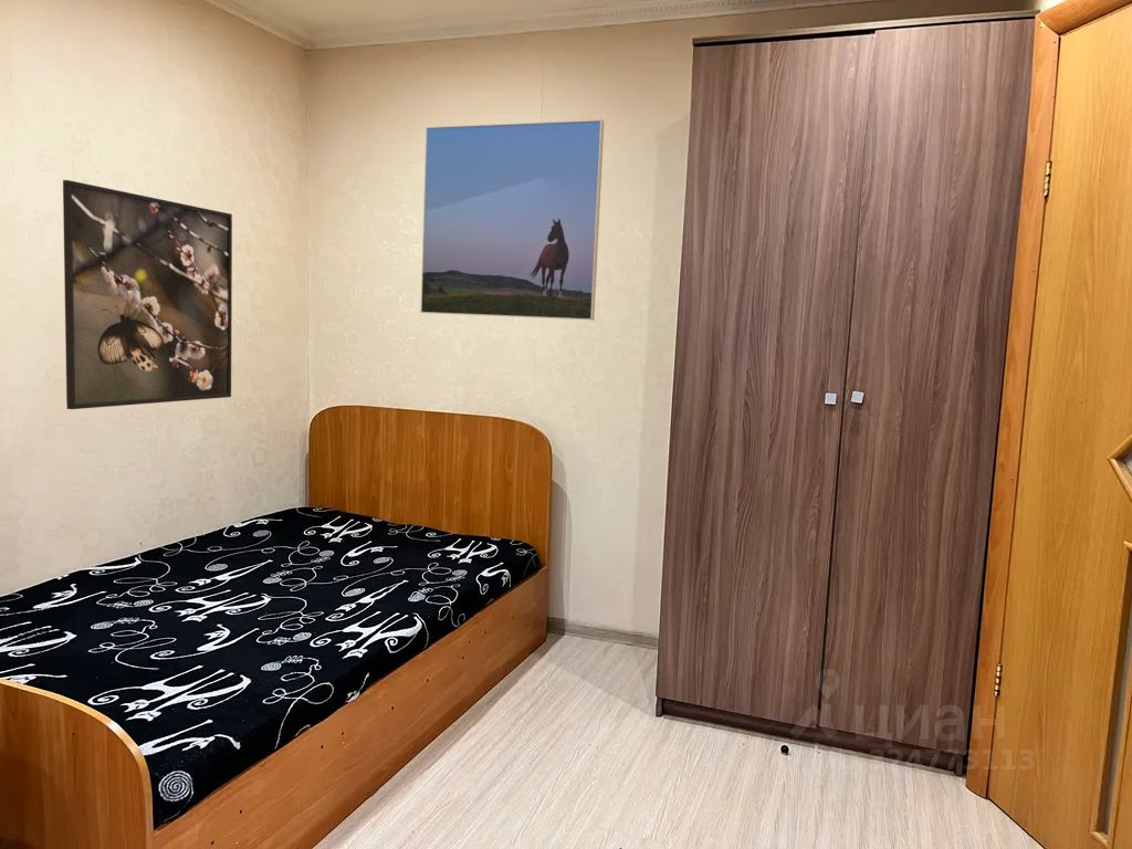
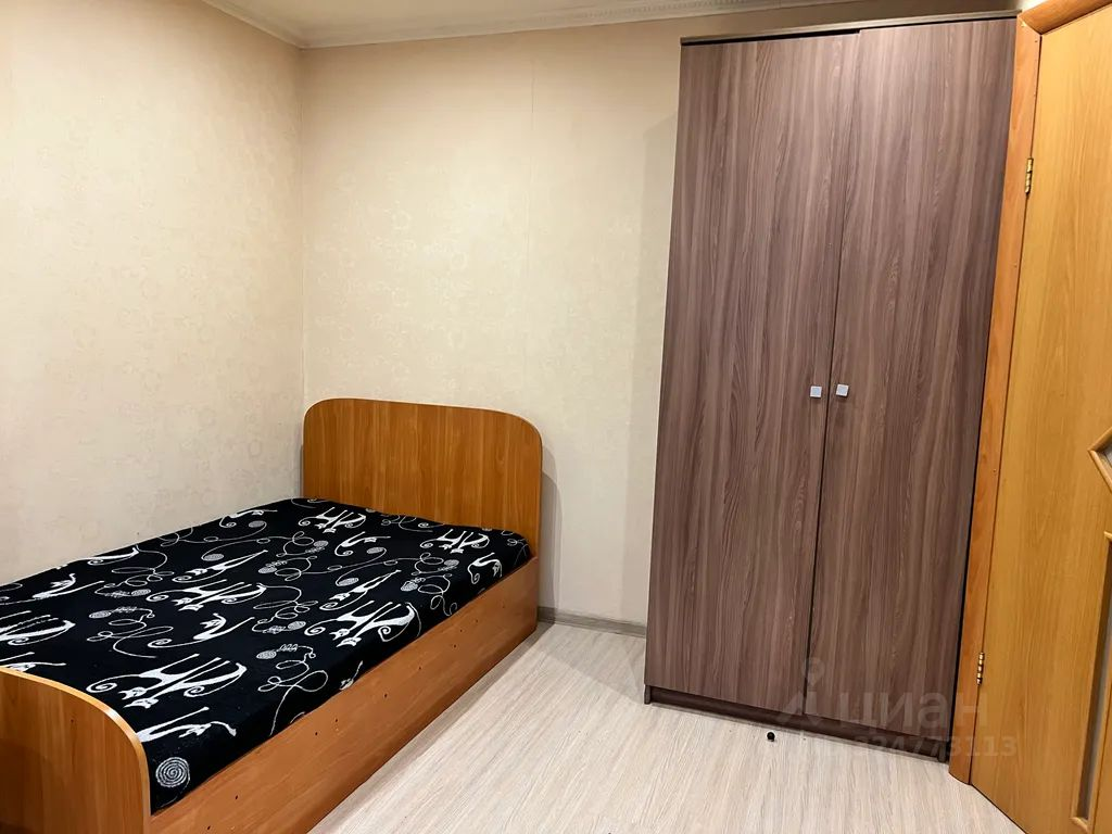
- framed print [62,179,233,410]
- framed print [420,118,605,322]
